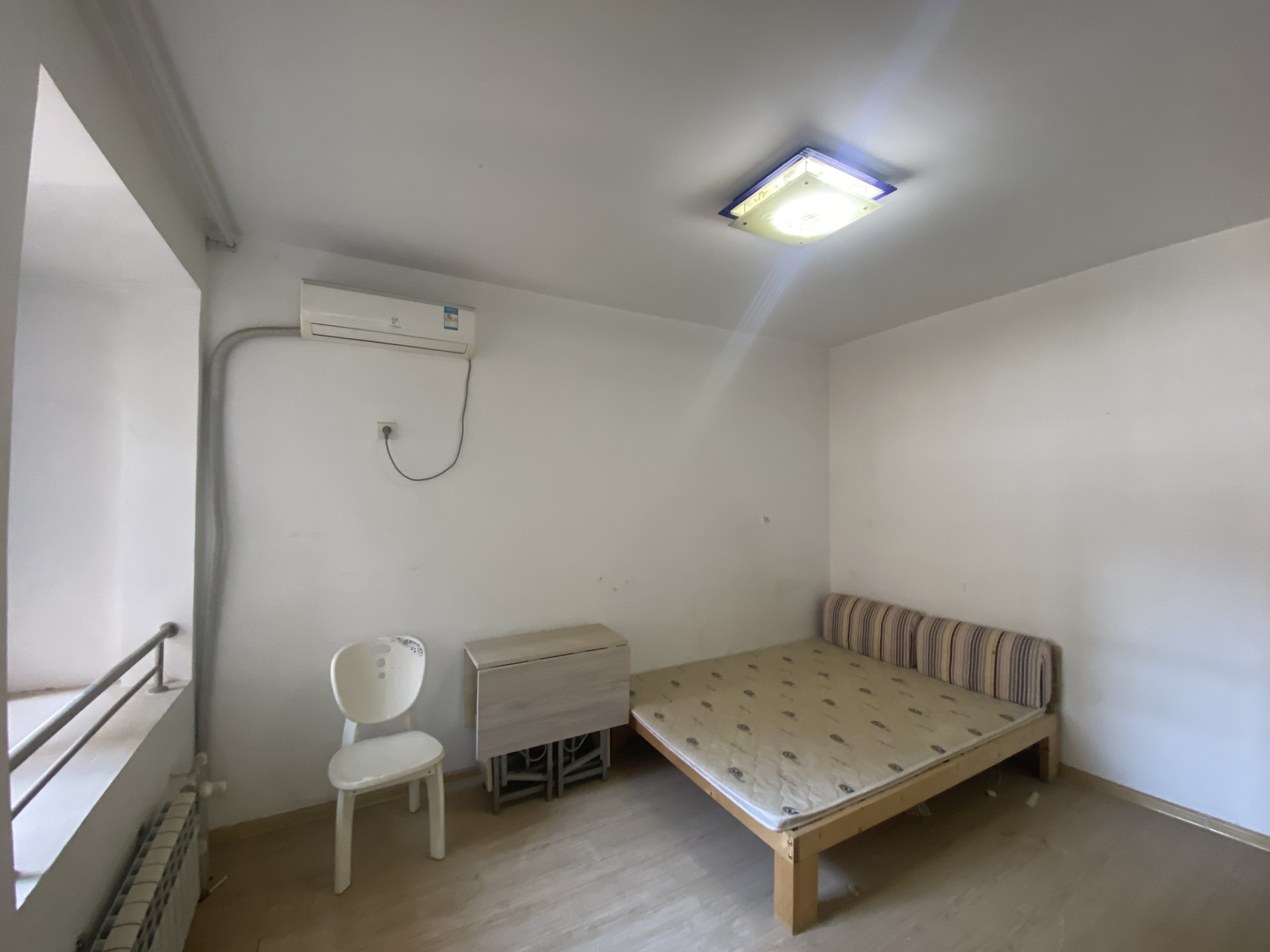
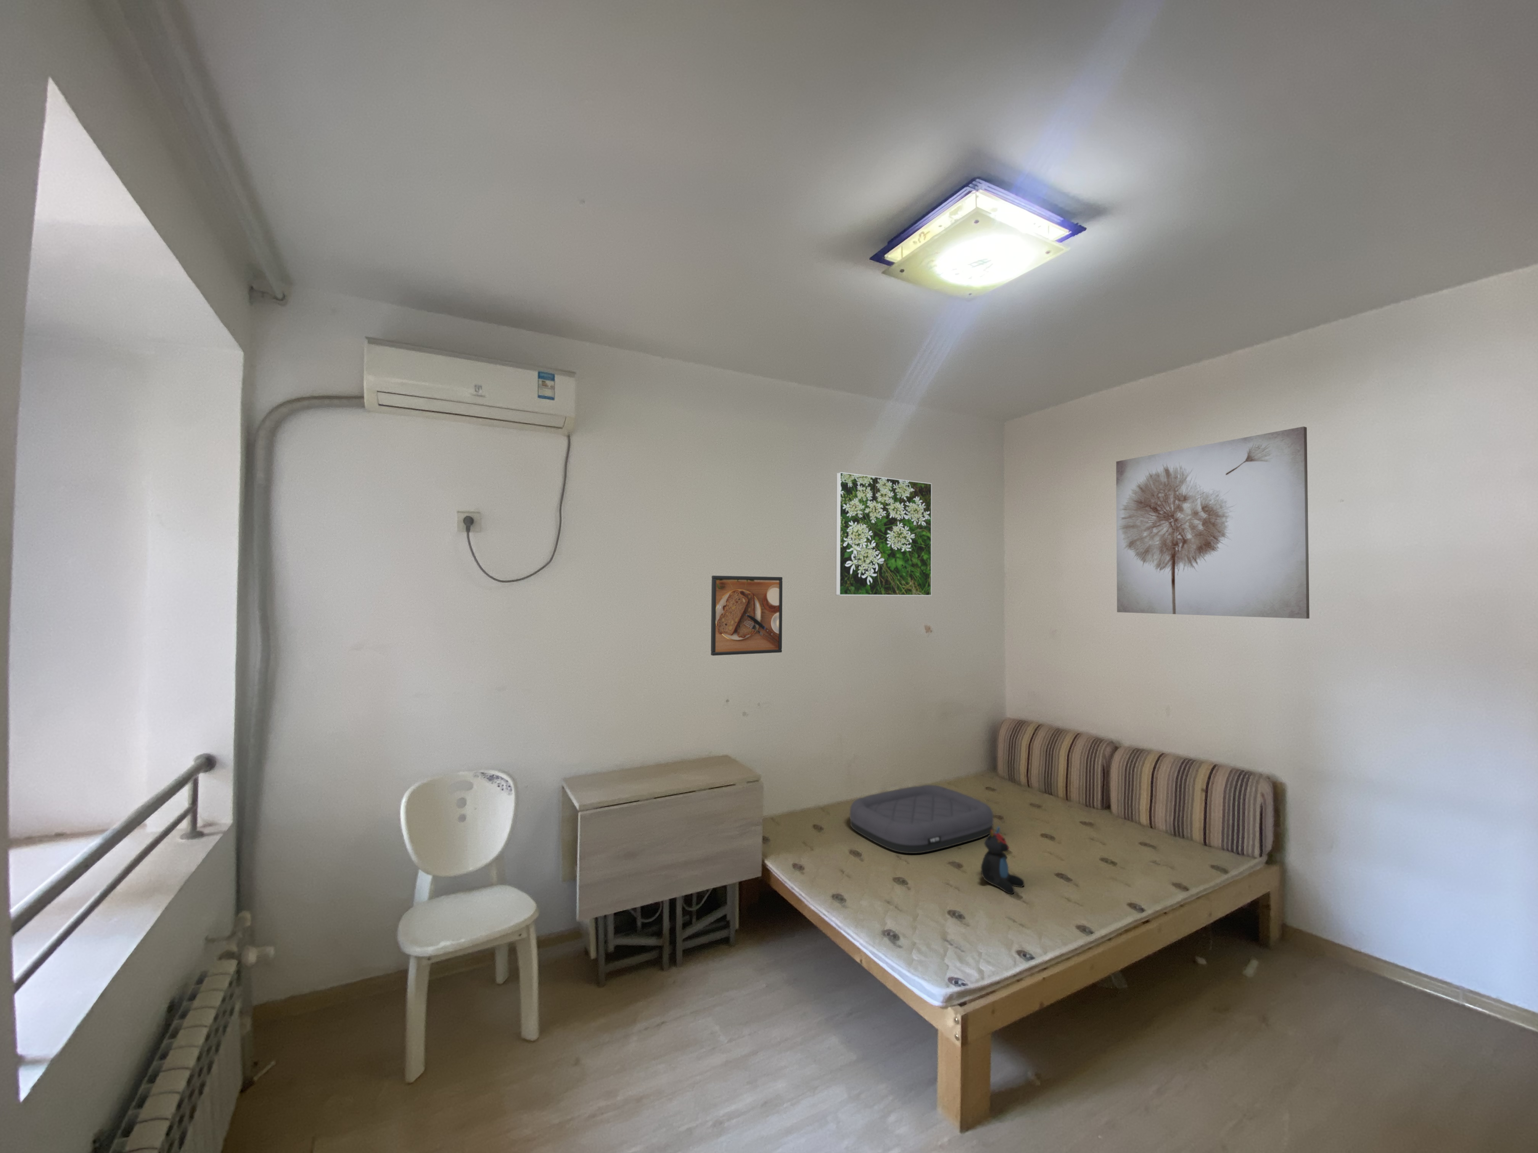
+ teddy bear [981,826,1025,895]
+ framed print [711,575,782,656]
+ cushion [849,785,994,854]
+ wall art [1115,426,1310,619]
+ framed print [836,471,932,596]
